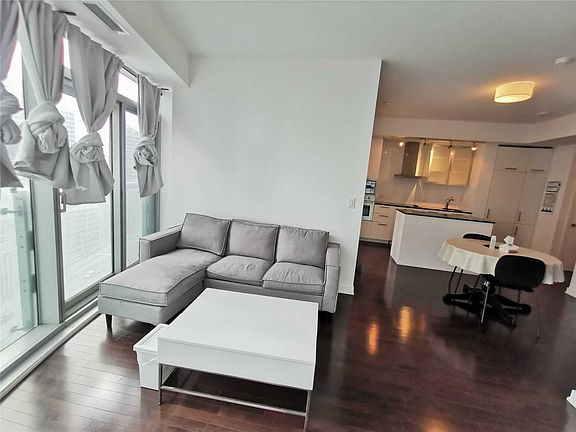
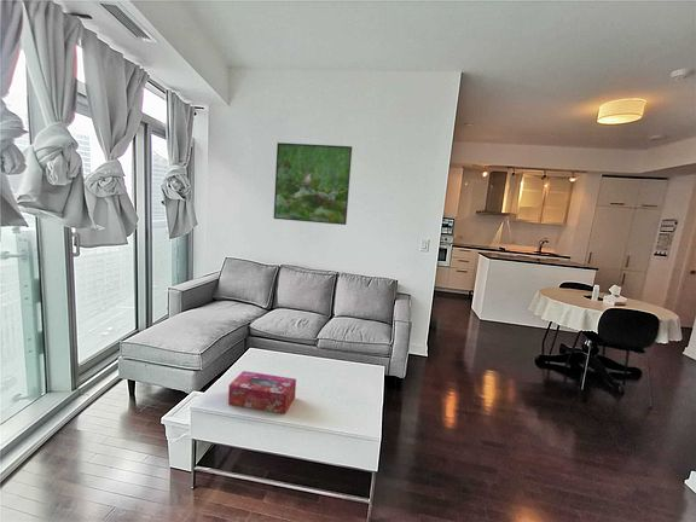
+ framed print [273,141,353,226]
+ tissue box [227,370,297,414]
